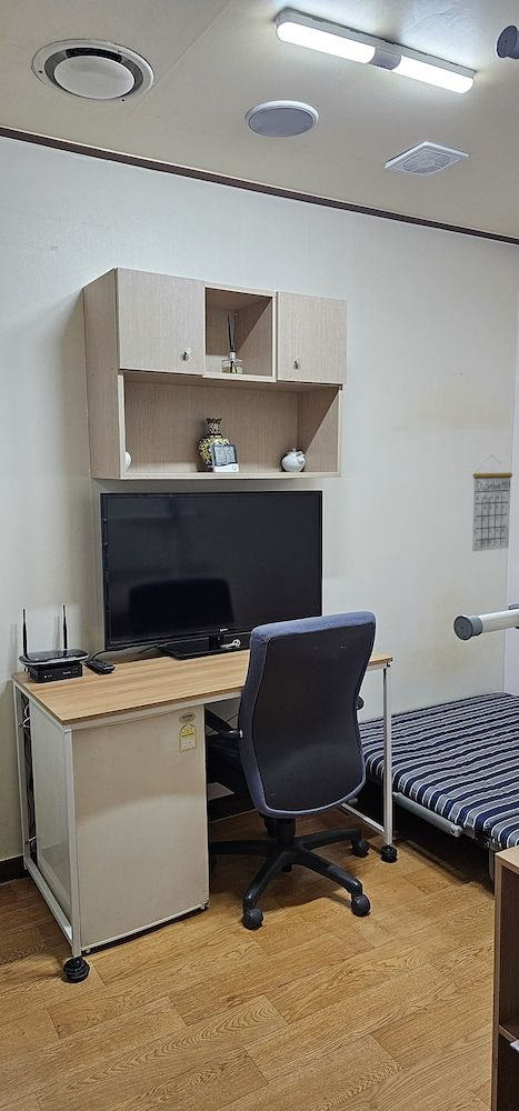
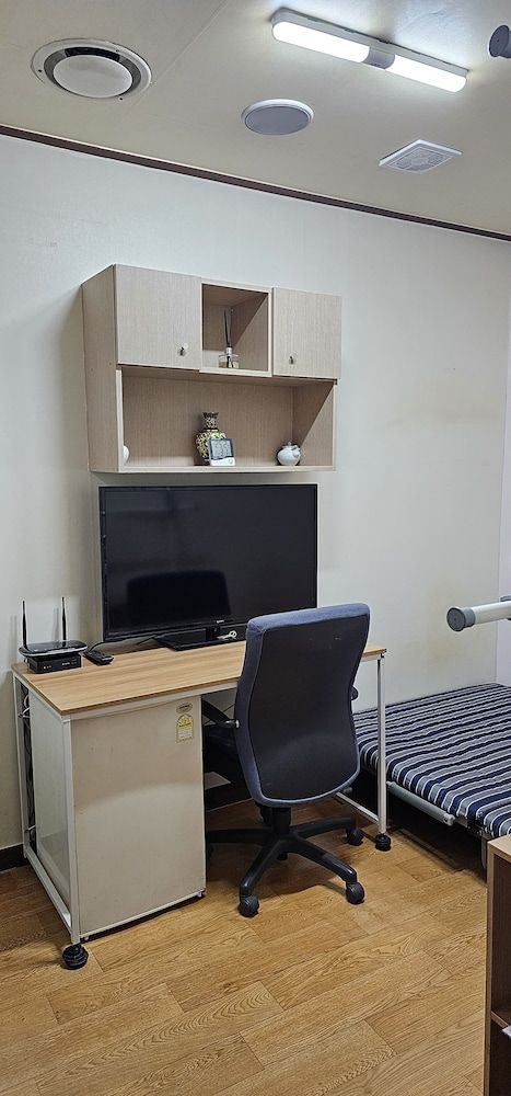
- calendar [471,454,513,553]
